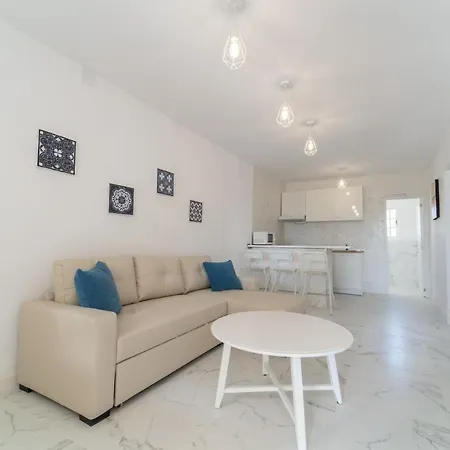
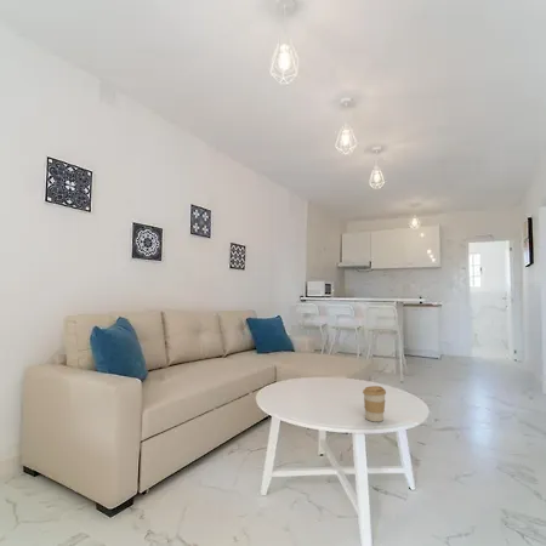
+ coffee cup [362,385,387,422]
